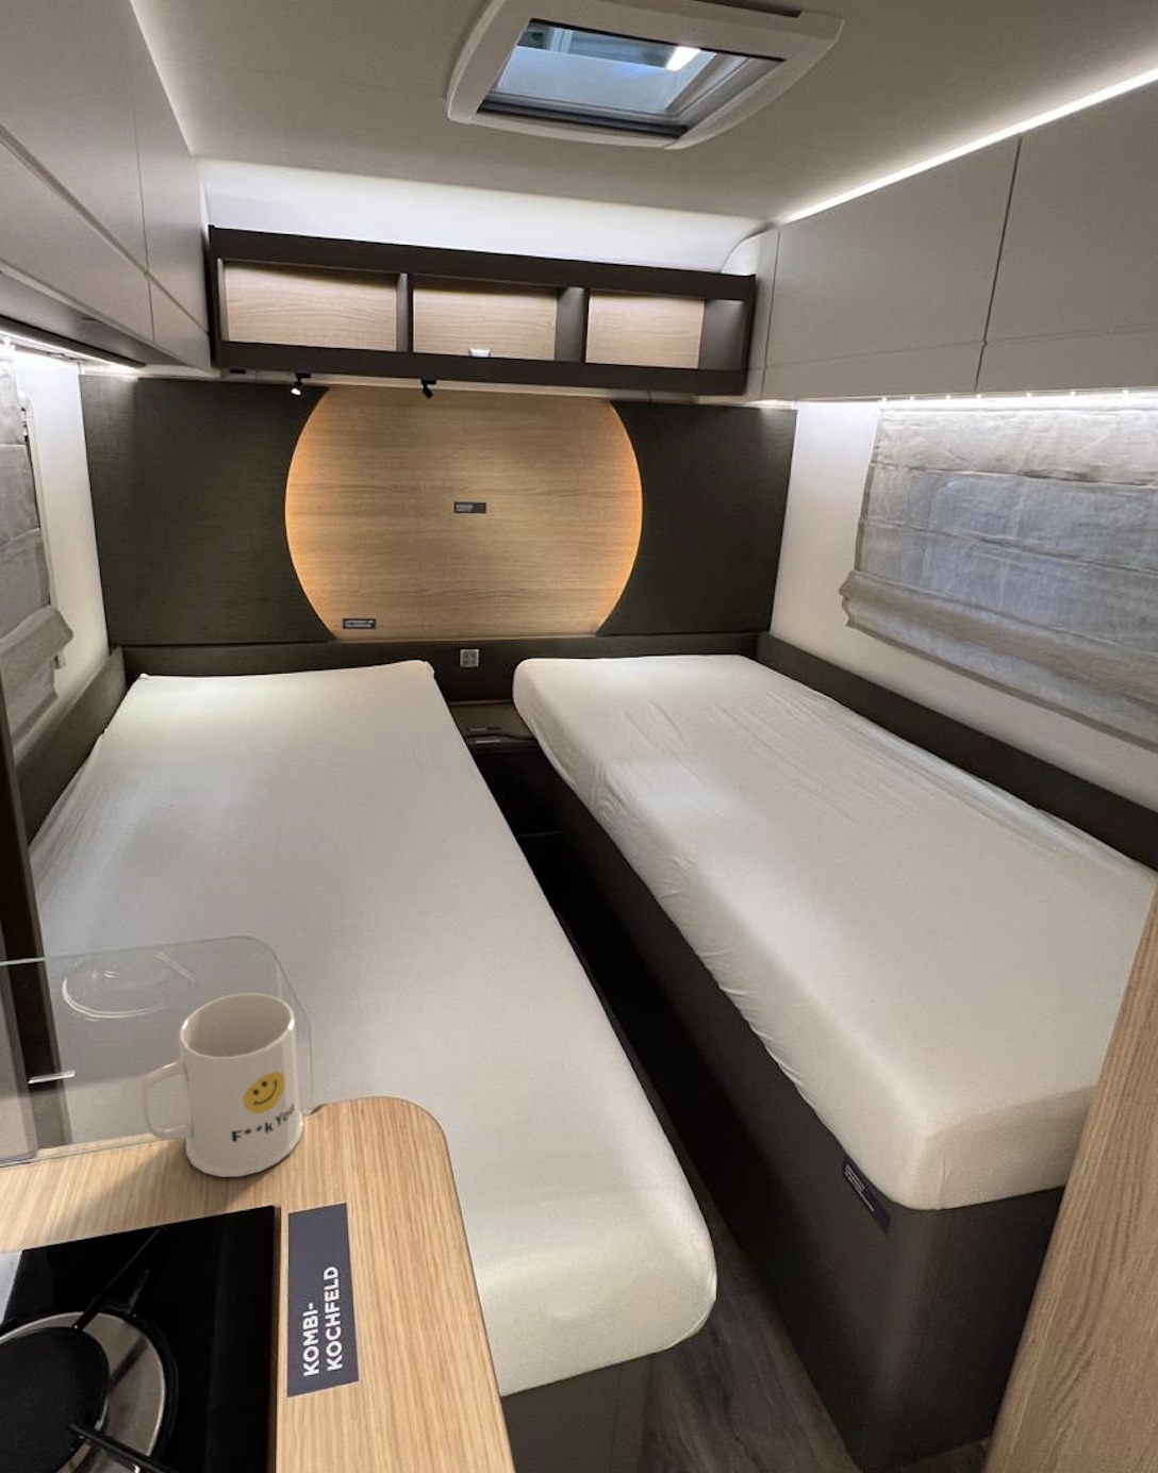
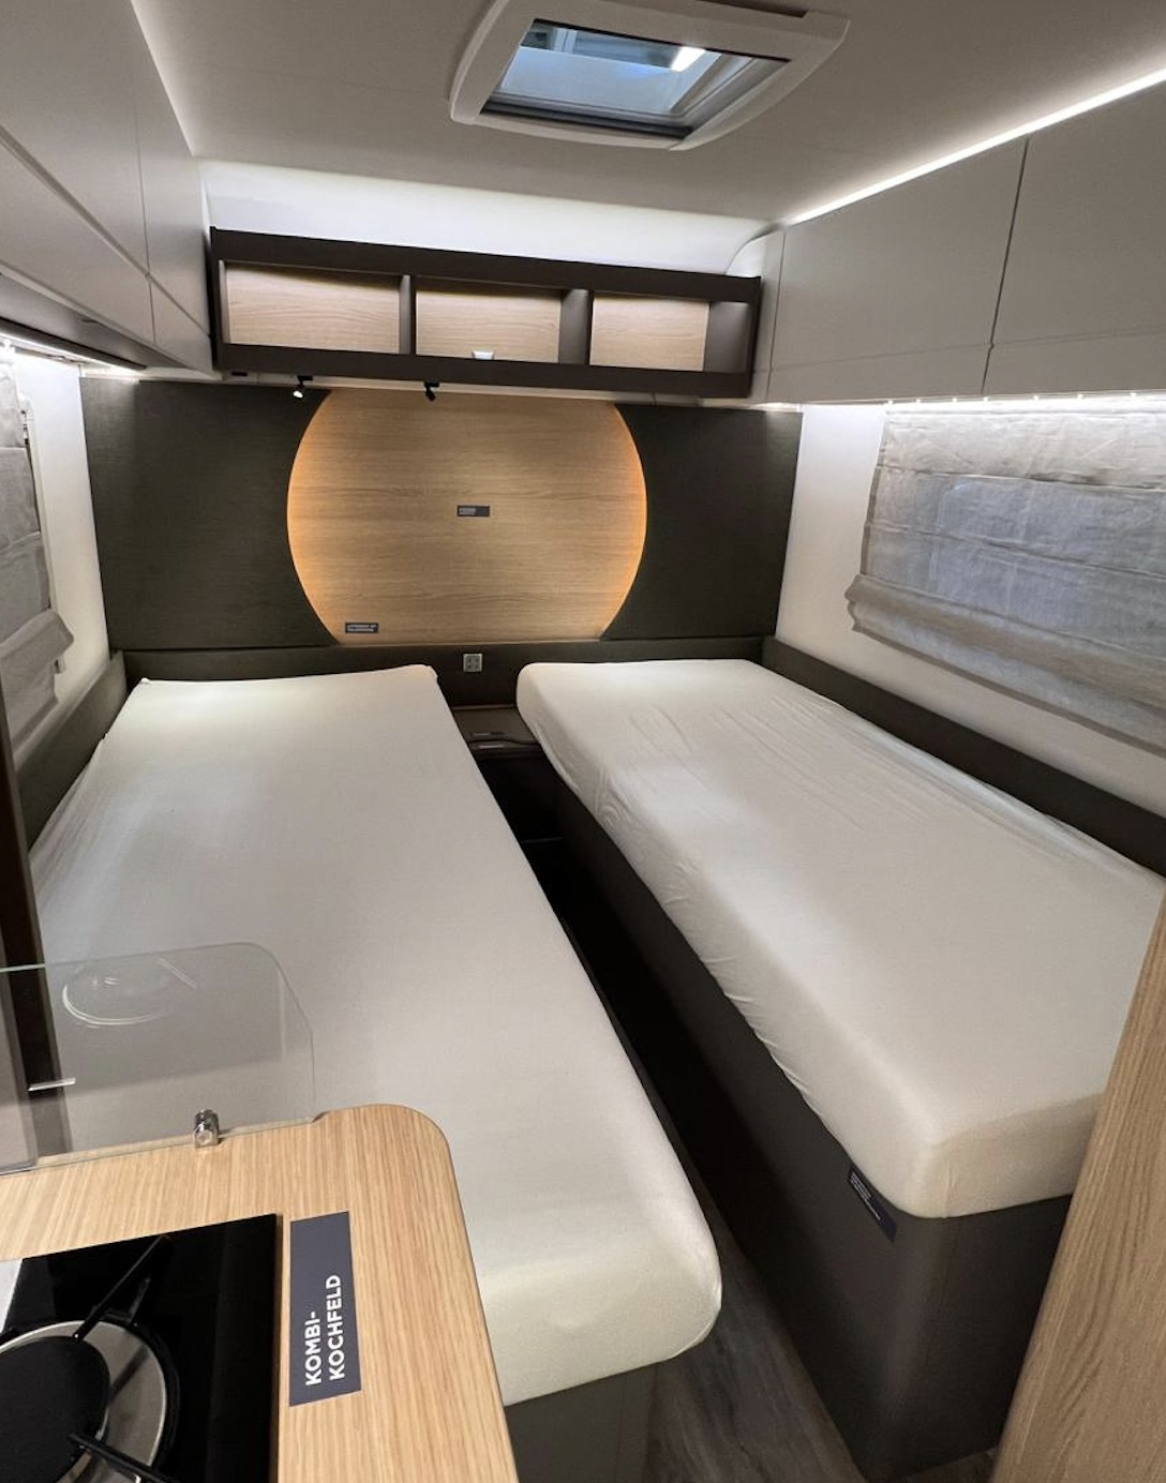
- mug [140,992,306,1178]
